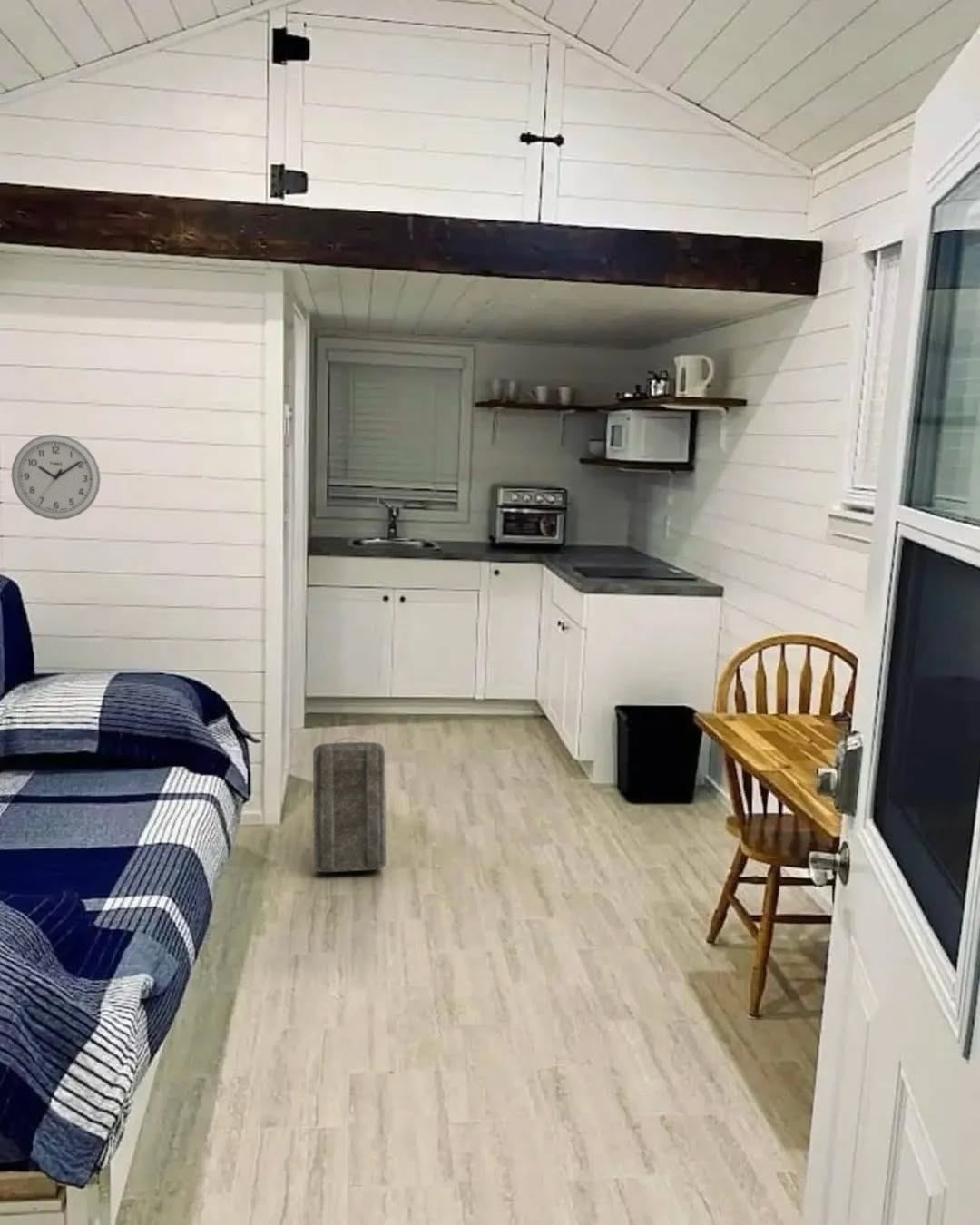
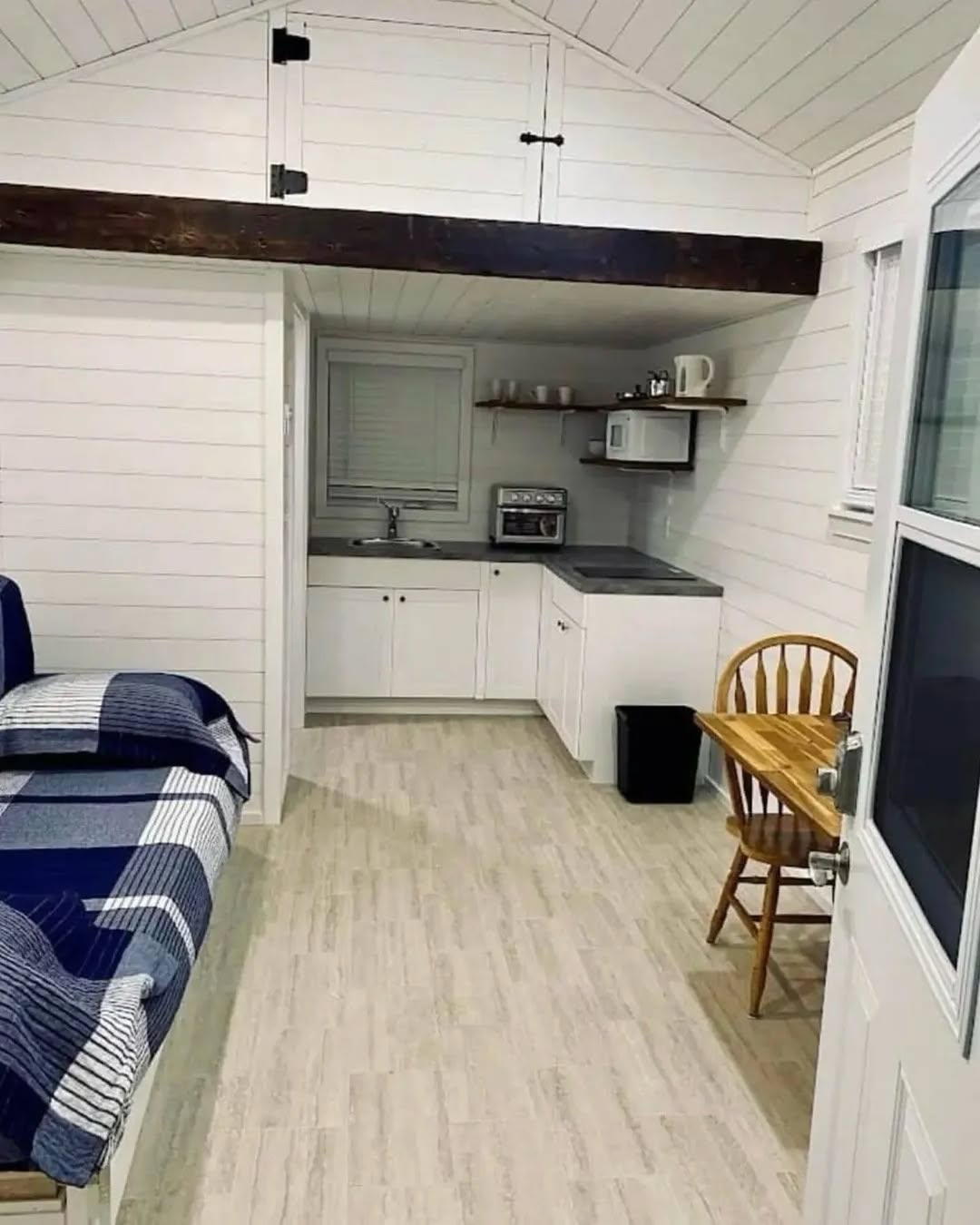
- backpack [312,736,387,873]
- wall clock [11,434,102,521]
